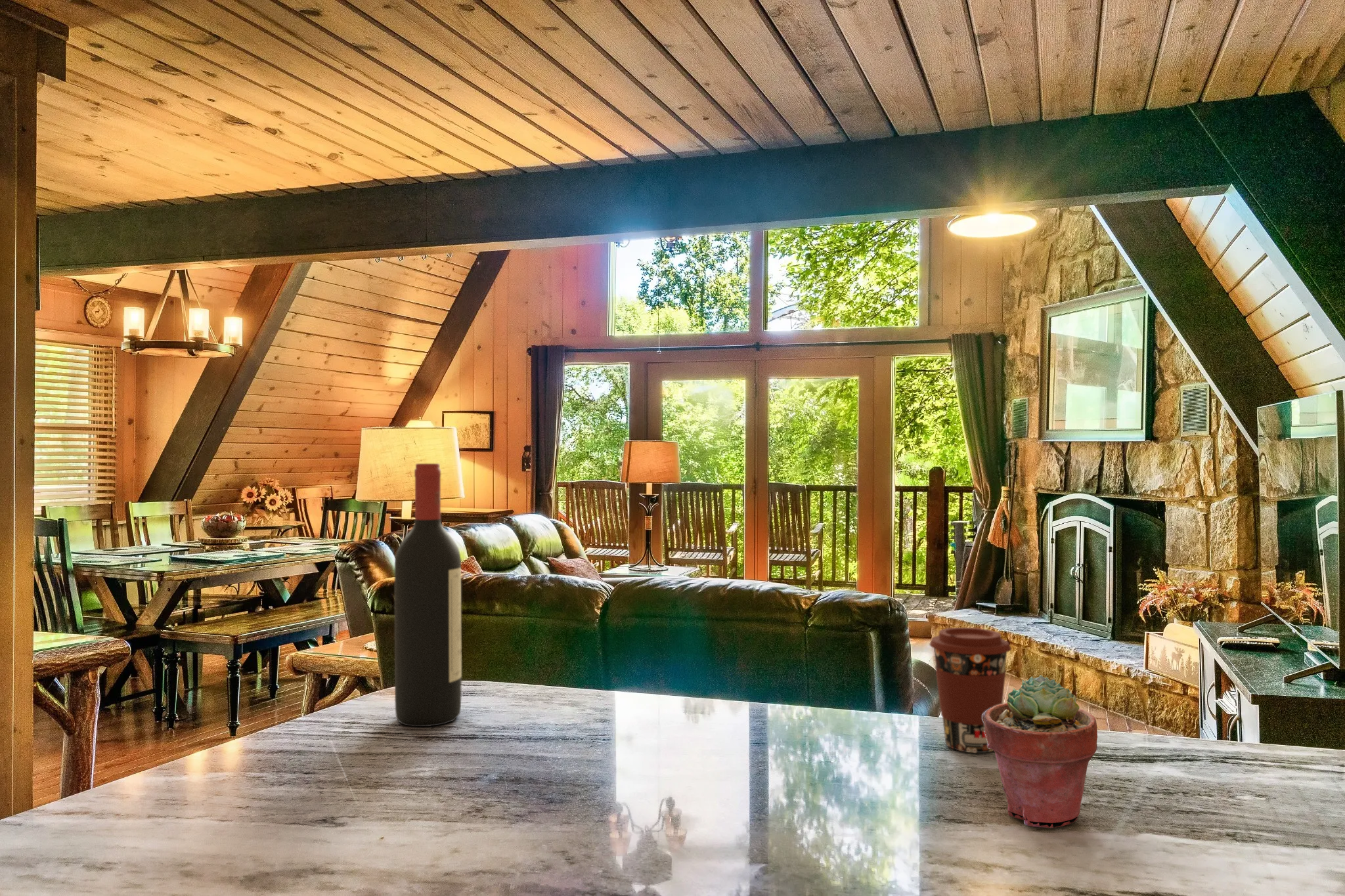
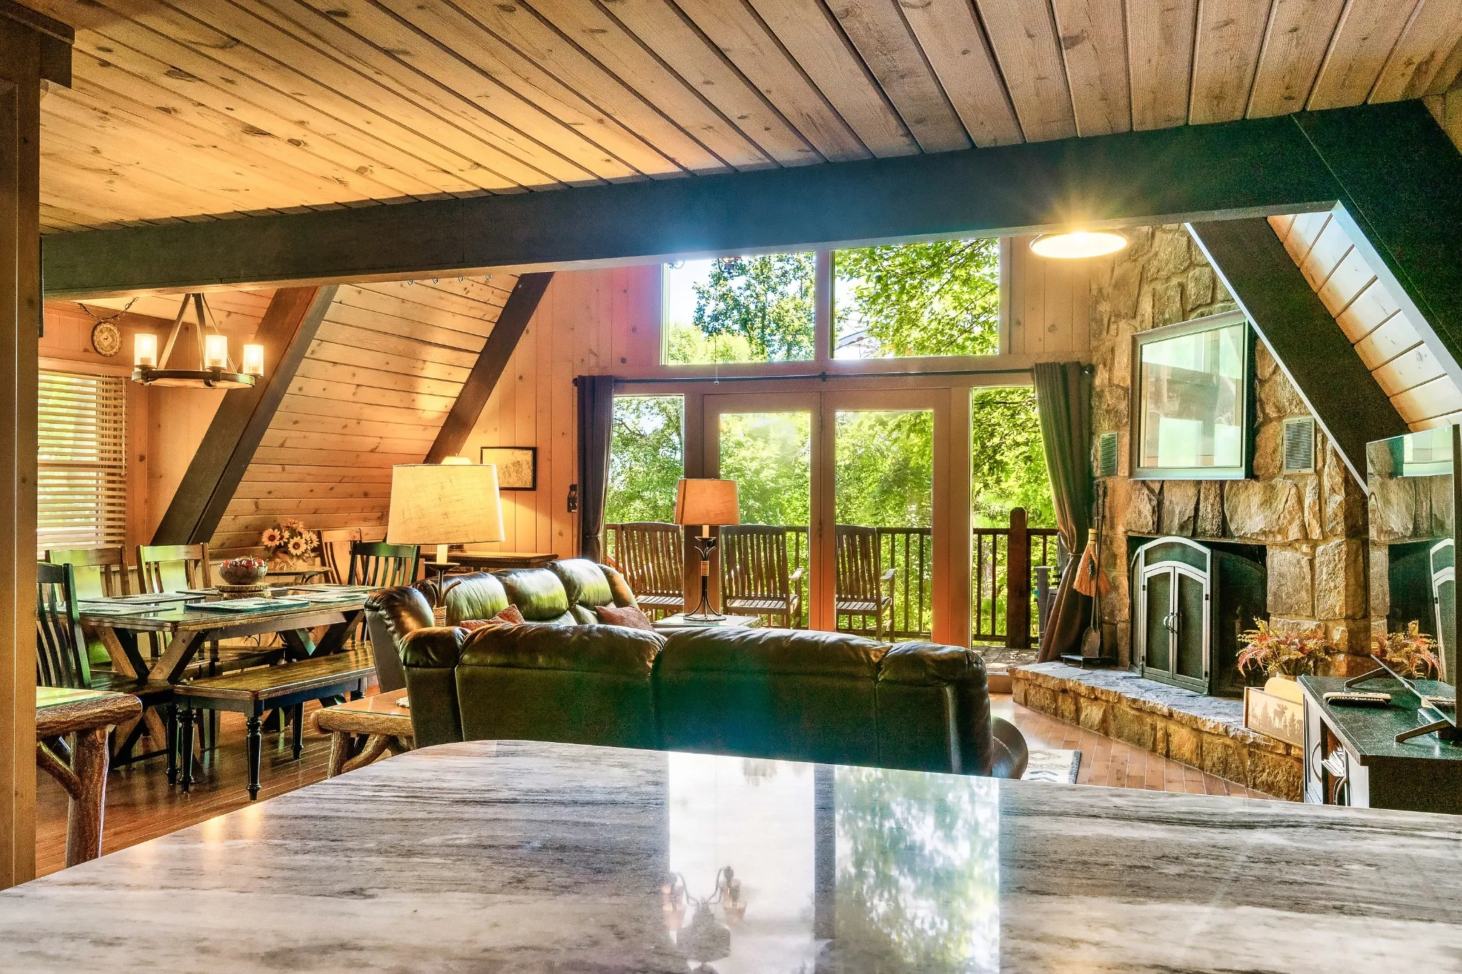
- coffee cup [929,627,1012,754]
- wine bottle [394,463,462,727]
- potted succulent [982,674,1098,828]
